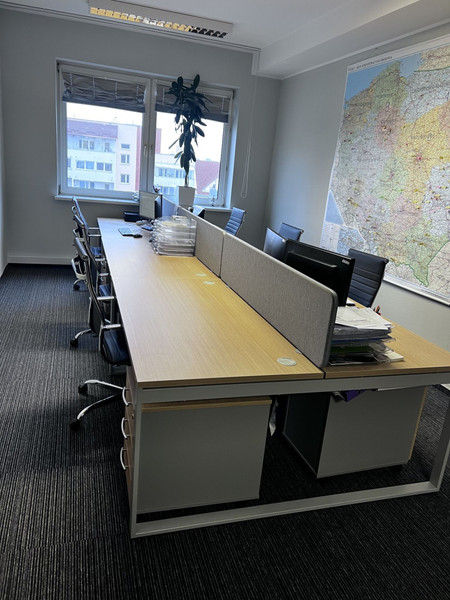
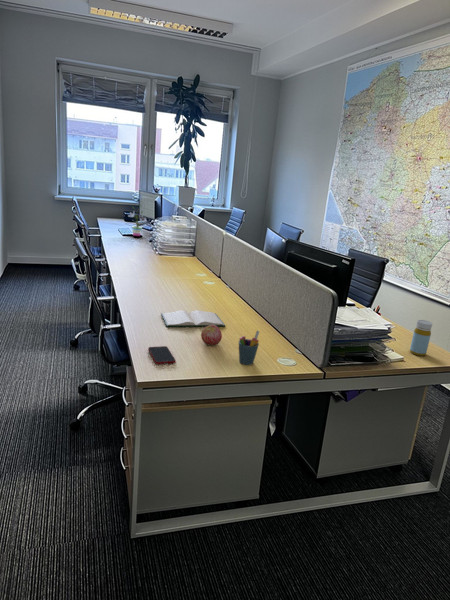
+ apple [200,325,223,346]
+ bottle [409,319,433,357]
+ cell phone [147,345,177,365]
+ pen holder [238,329,260,366]
+ hardback book [160,309,226,328]
+ potted plant [127,203,147,237]
